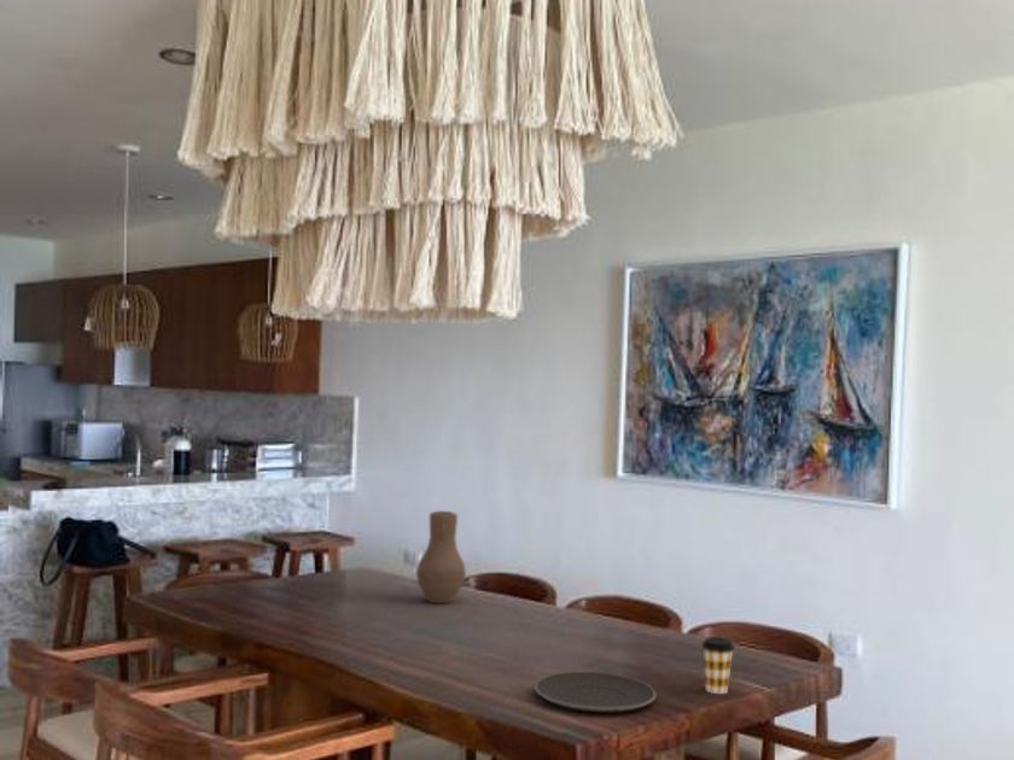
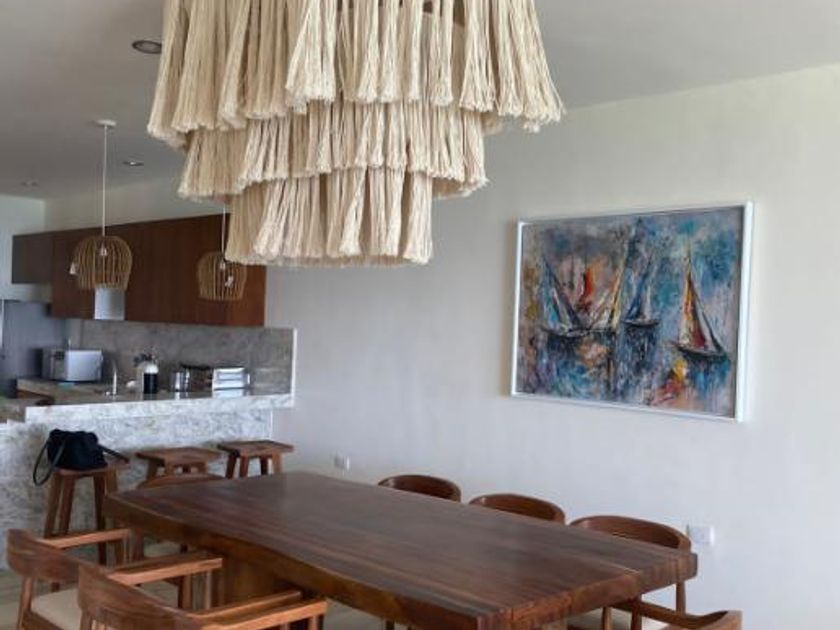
- coffee cup [700,636,736,695]
- vase [415,510,467,604]
- plate [532,671,658,714]
